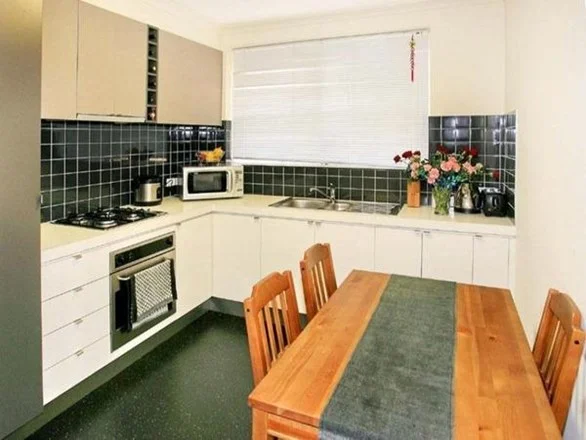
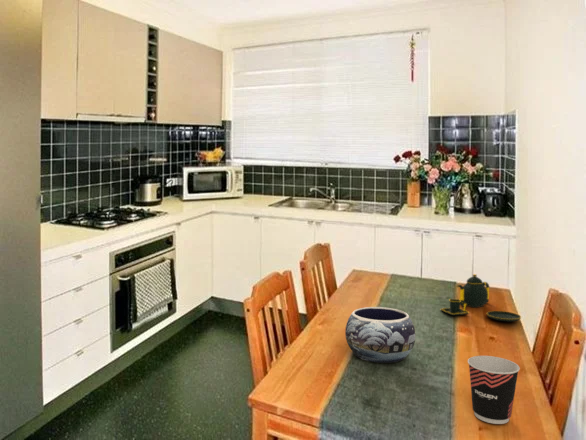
+ cup [467,355,521,425]
+ teapot [440,273,522,322]
+ decorative bowl [344,306,416,364]
